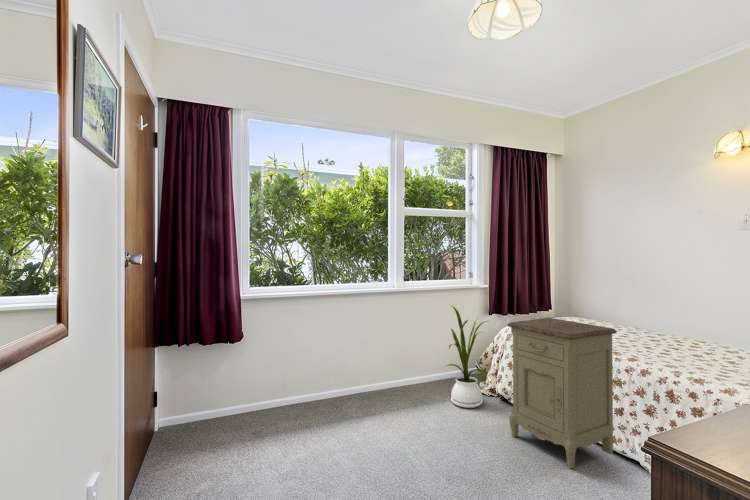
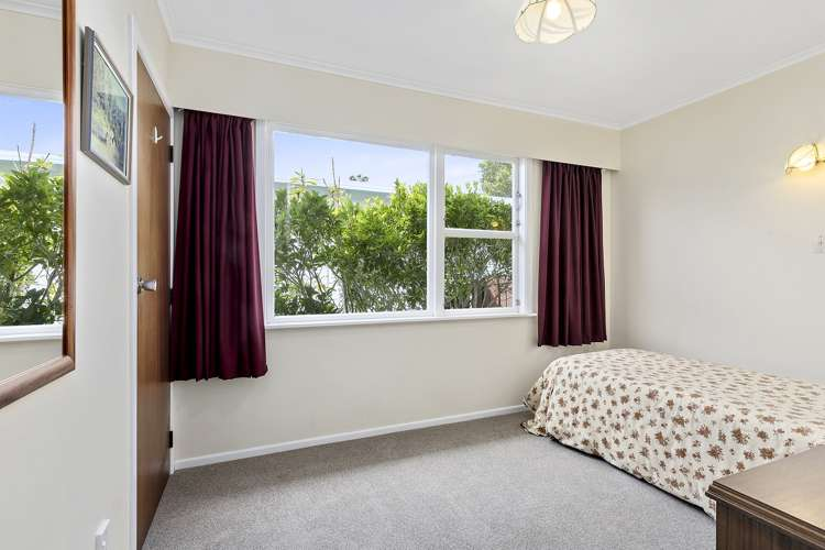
- nightstand [507,317,618,469]
- house plant [444,304,489,409]
